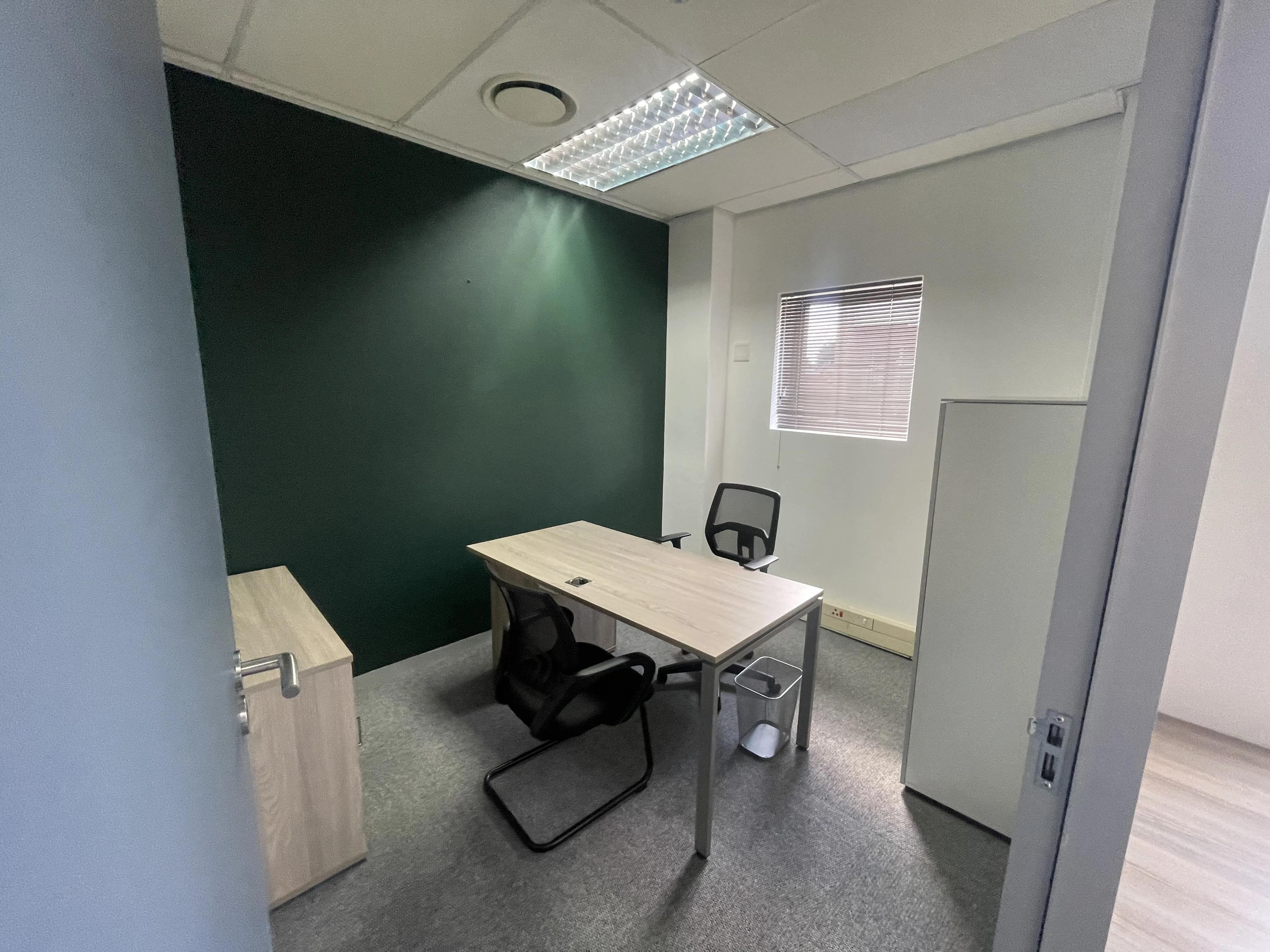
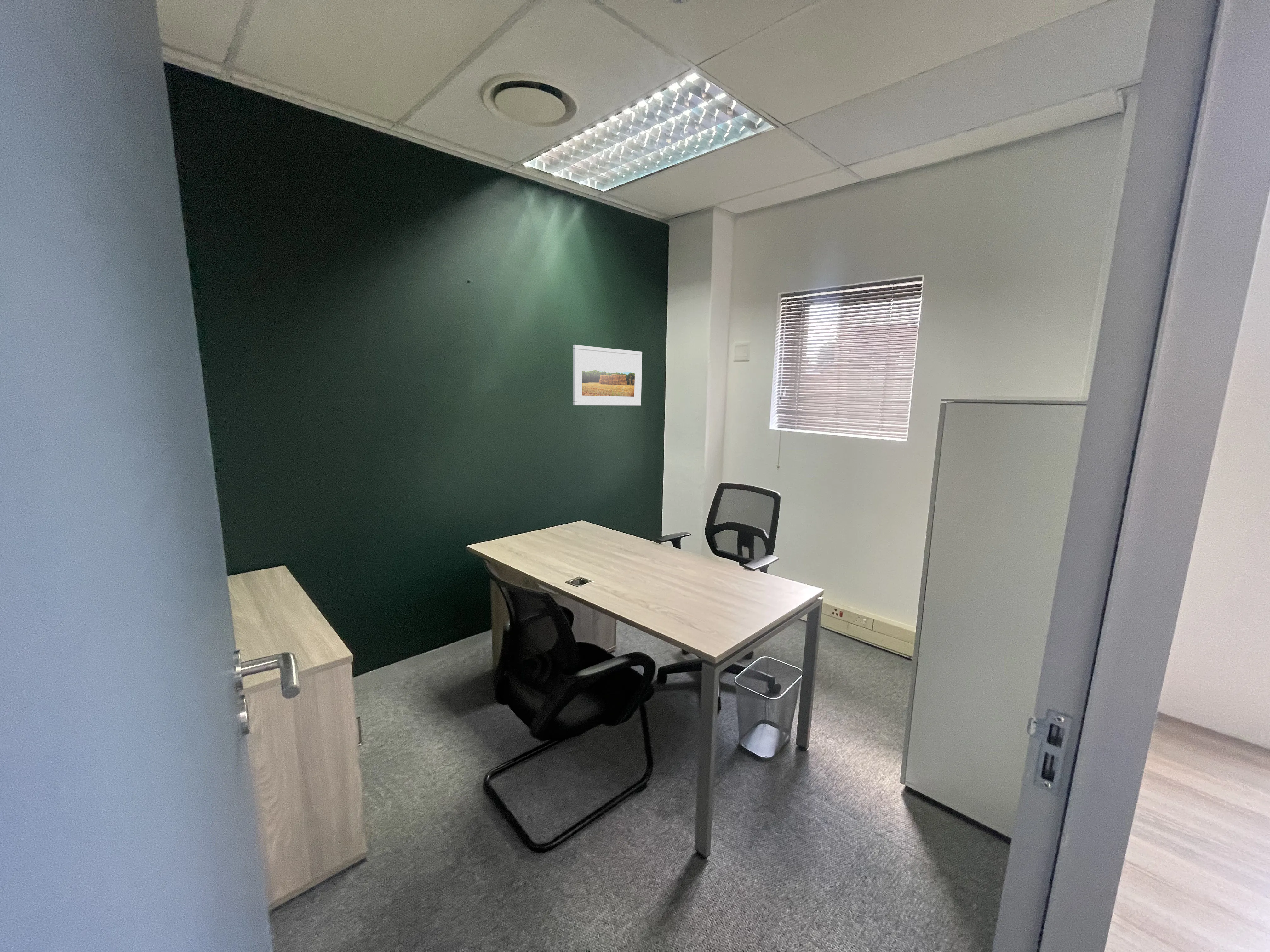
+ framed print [572,344,643,406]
